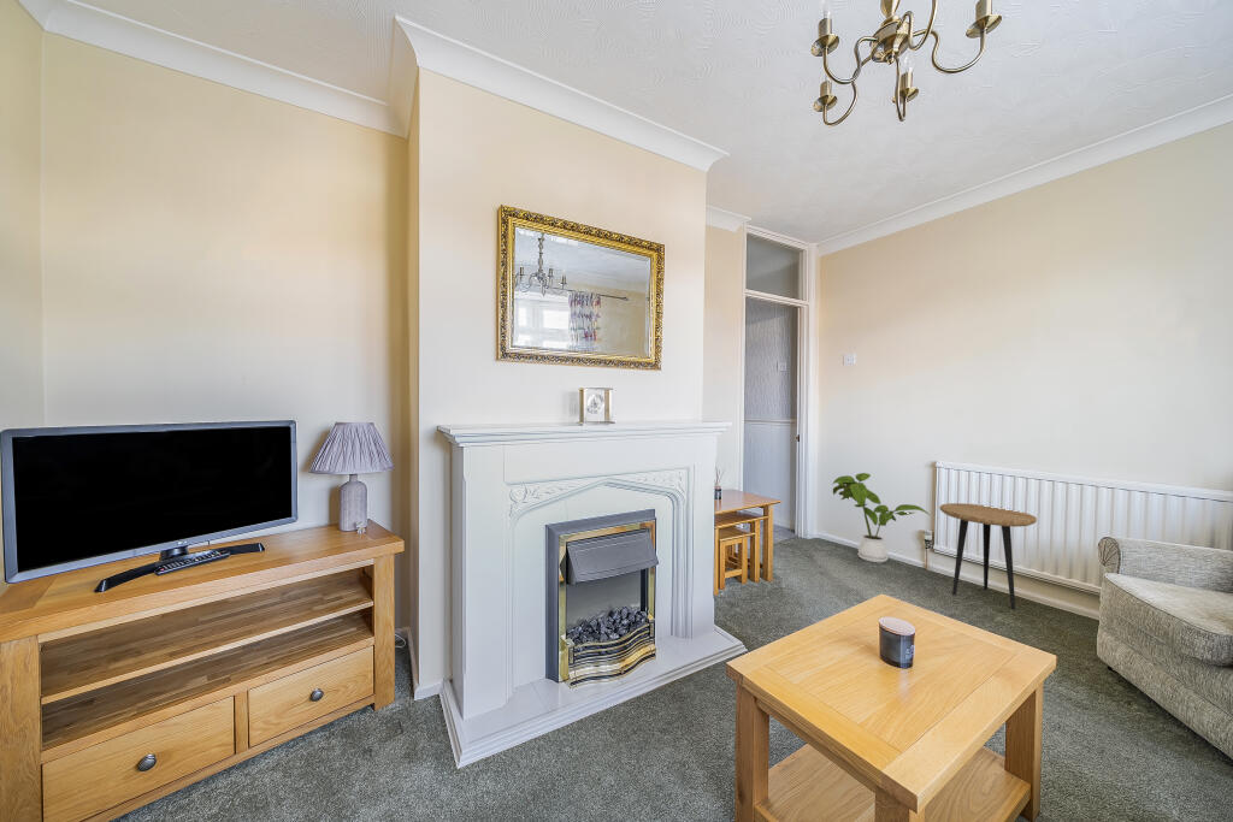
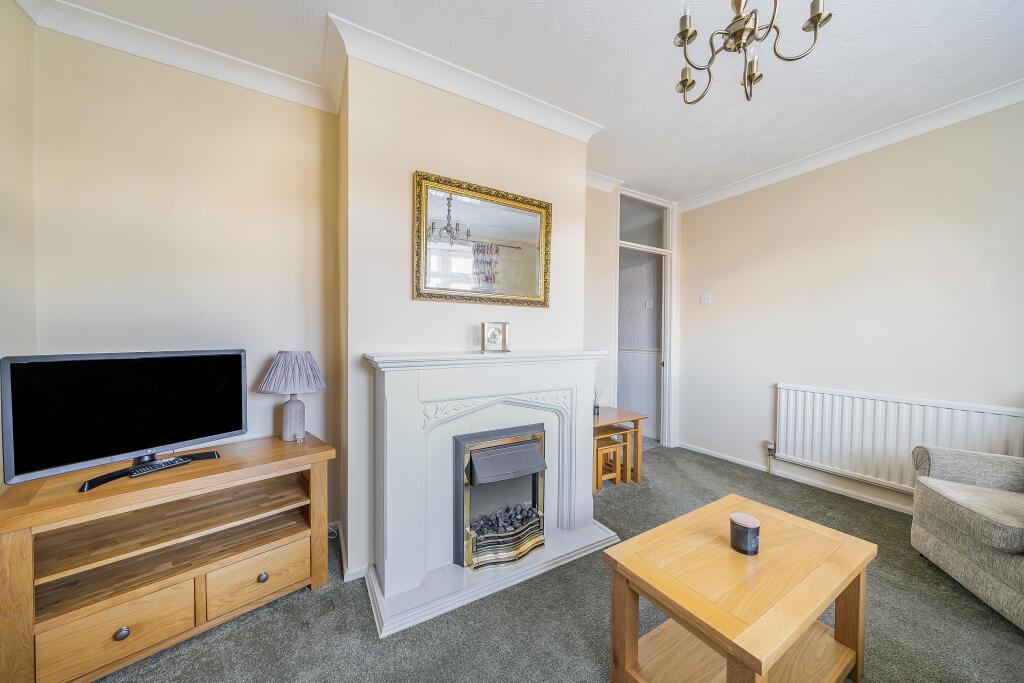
- side table [939,502,1038,610]
- house plant [831,472,931,563]
